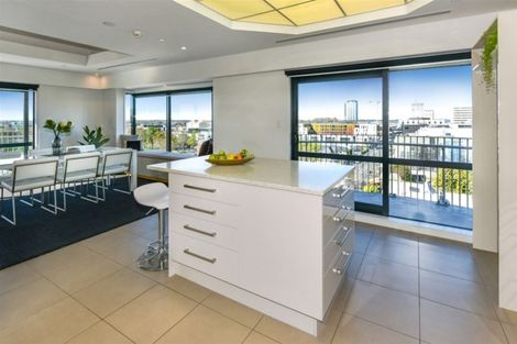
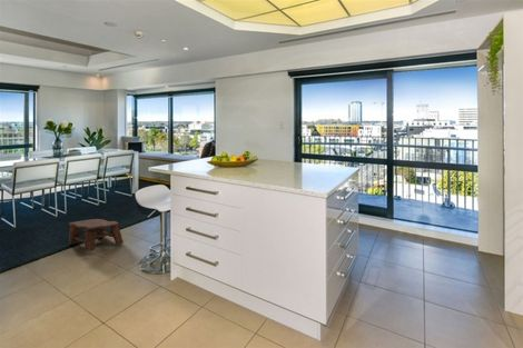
+ stool [68,218,124,252]
